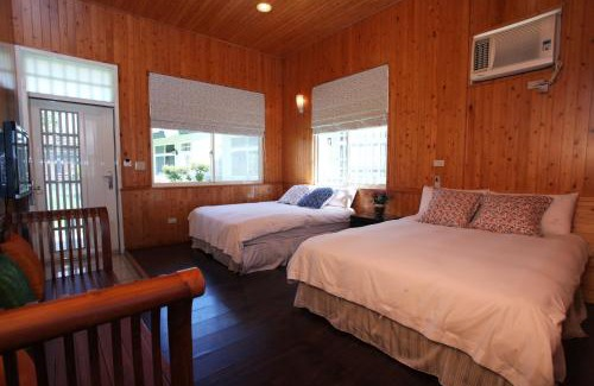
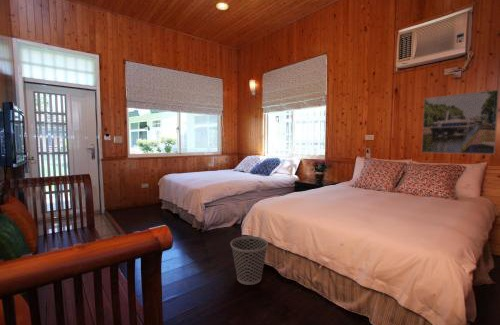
+ wastebasket [230,235,269,286]
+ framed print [421,89,500,155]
